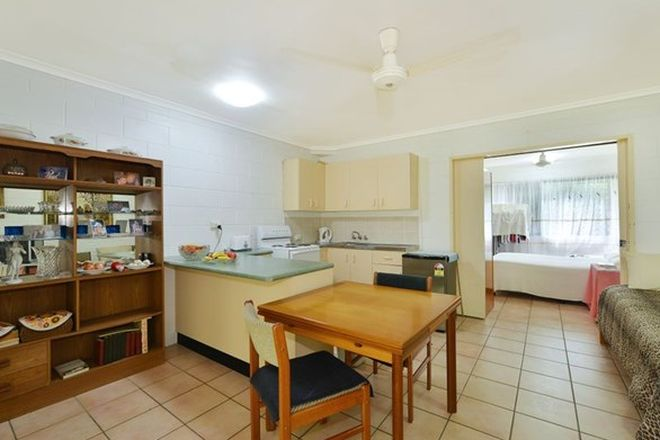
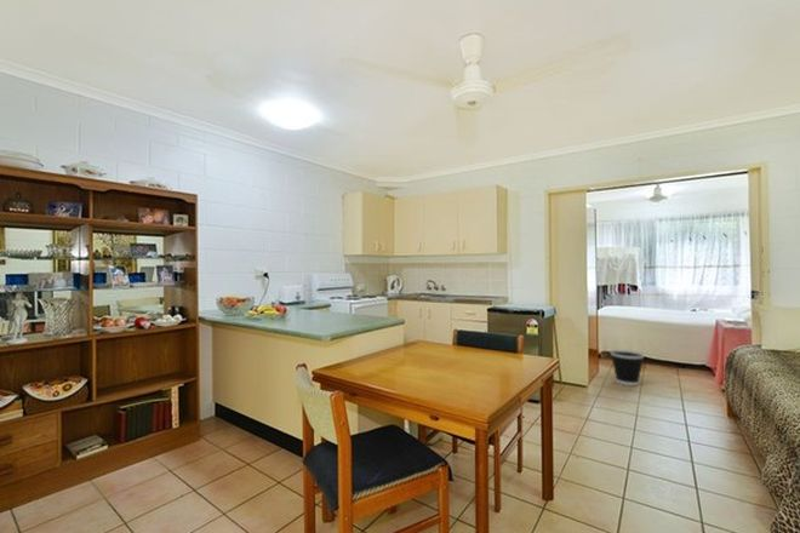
+ wastebasket [608,349,646,386]
